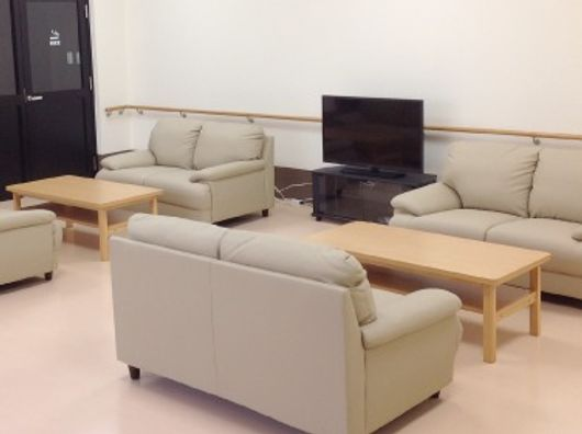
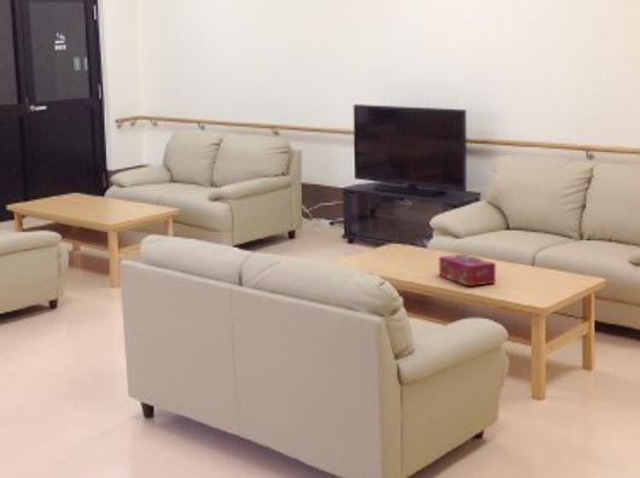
+ tissue box [438,253,496,287]
